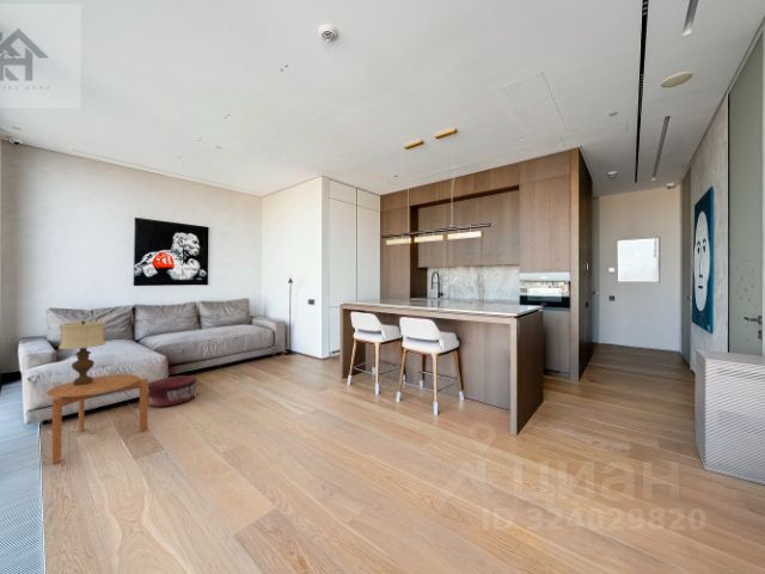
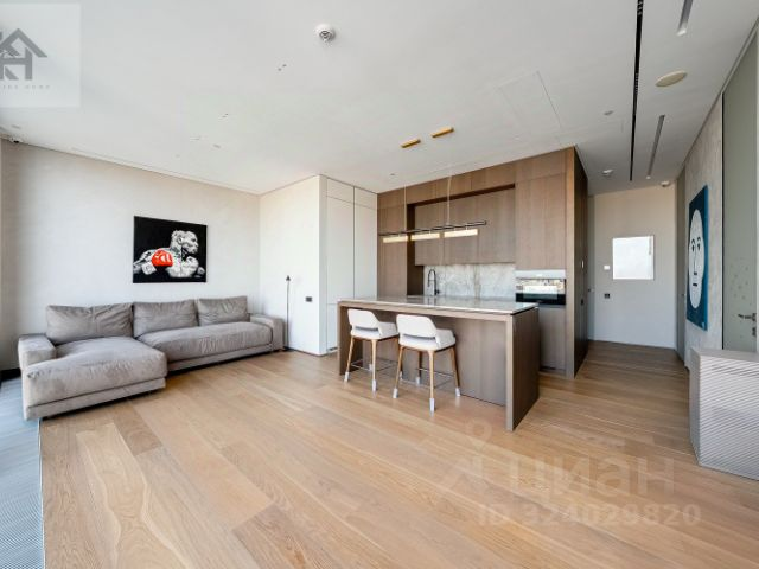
- pouf [148,374,198,408]
- table lamp [57,320,108,385]
- side table [44,373,149,465]
